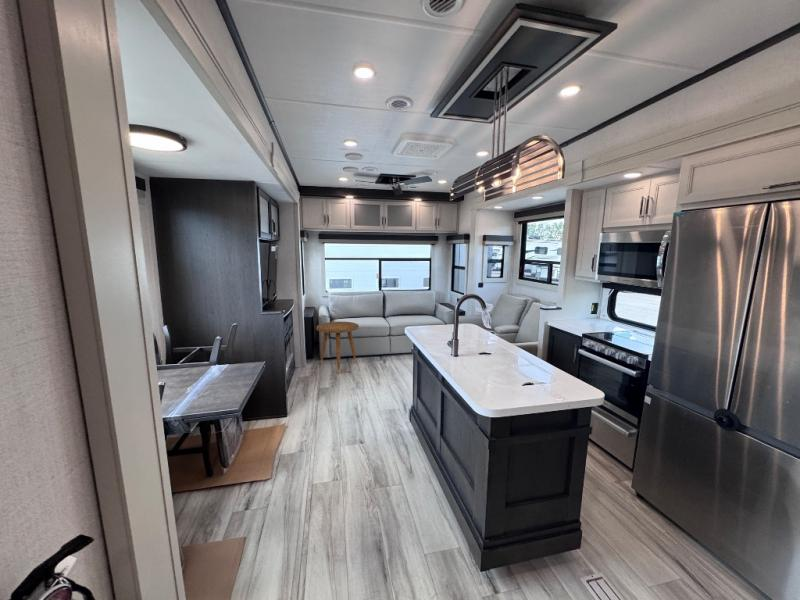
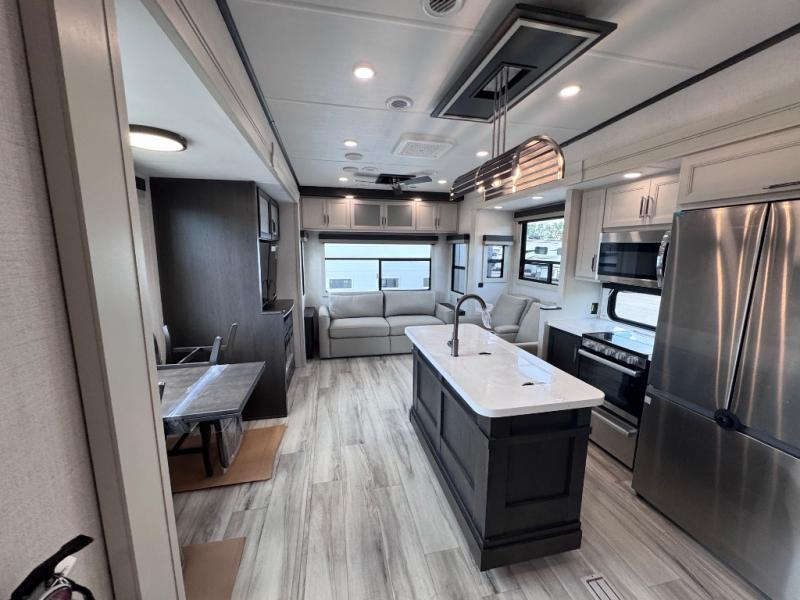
- side table [315,321,360,375]
